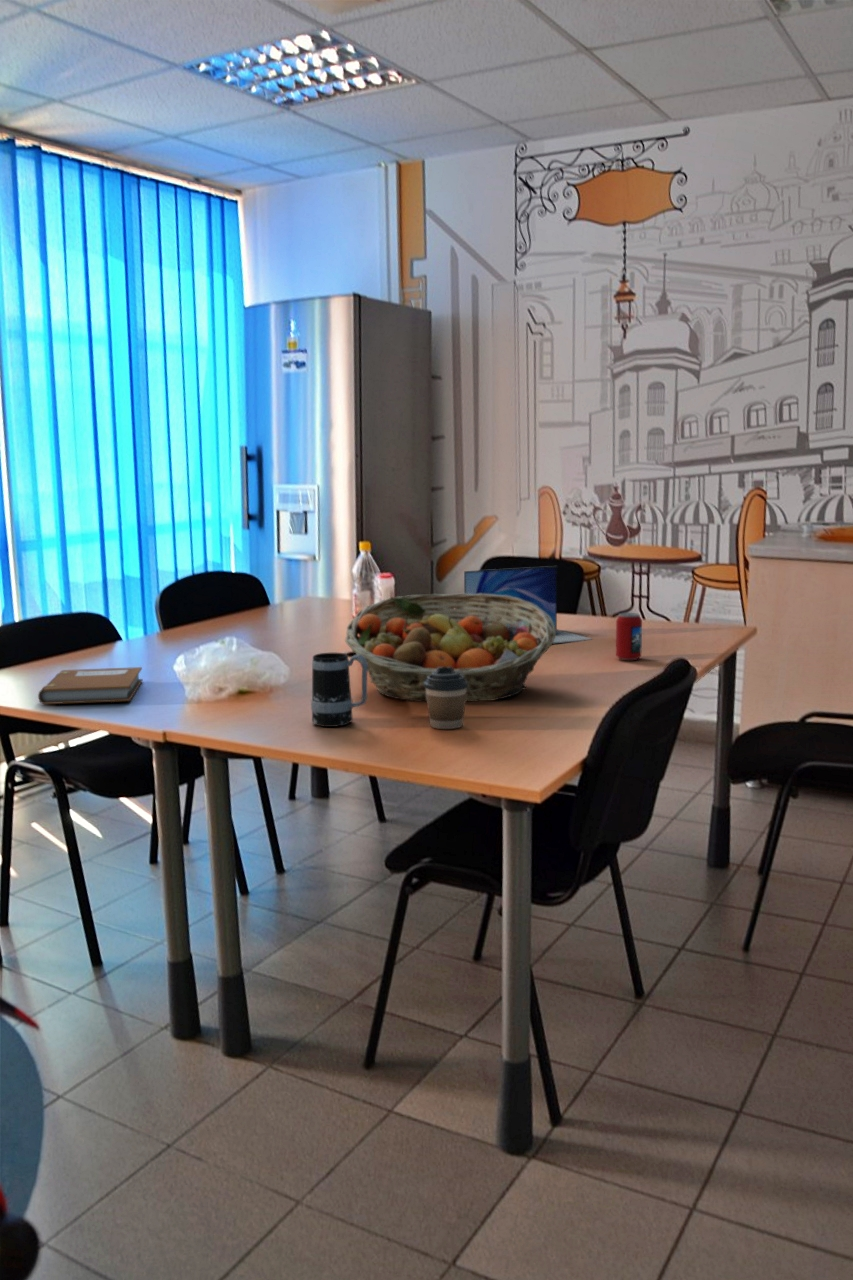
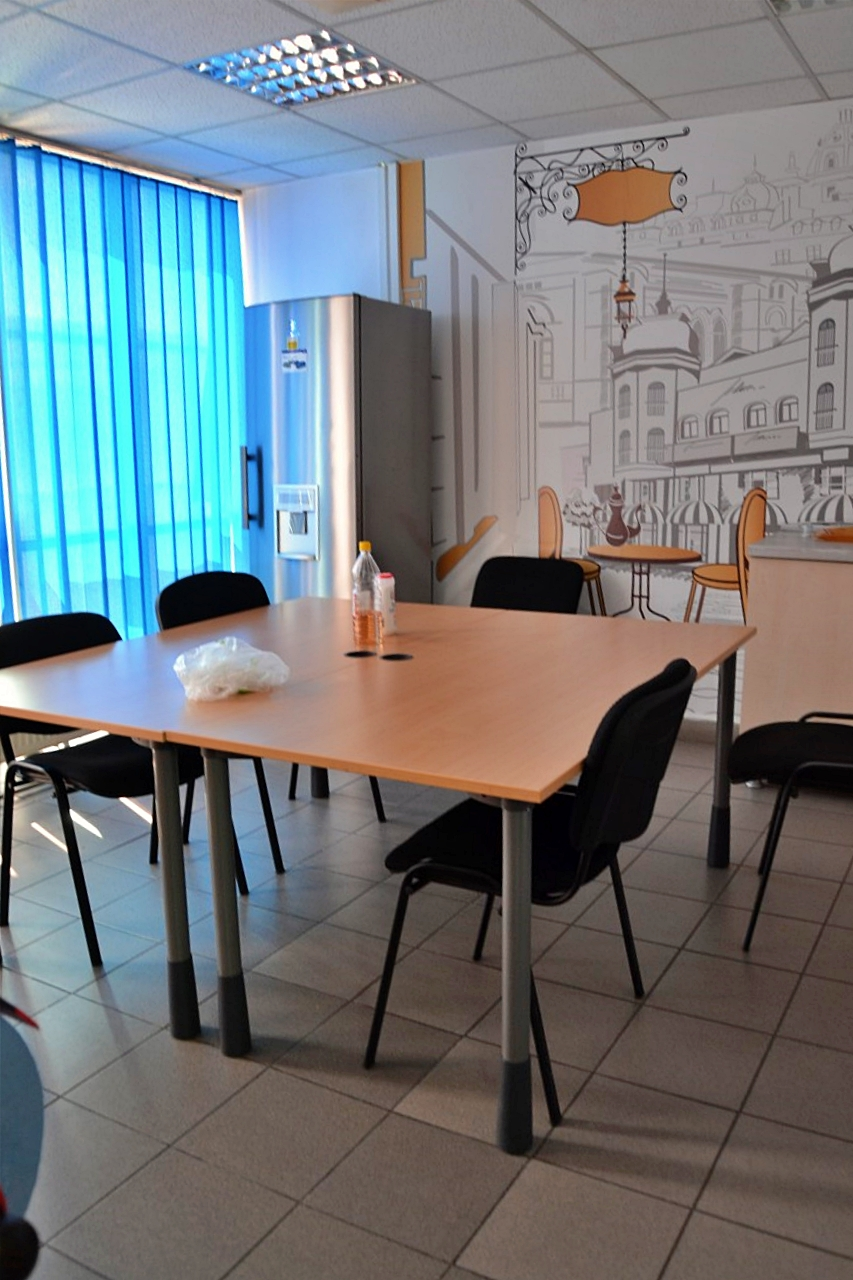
- fruit basket [344,592,556,703]
- coffee cup [424,667,468,730]
- notebook [37,666,144,705]
- mug [310,652,368,728]
- beverage can [615,612,643,661]
- laptop [463,565,593,645]
